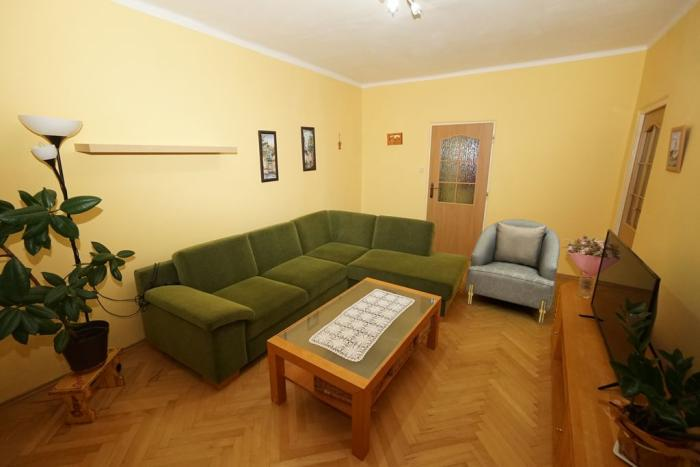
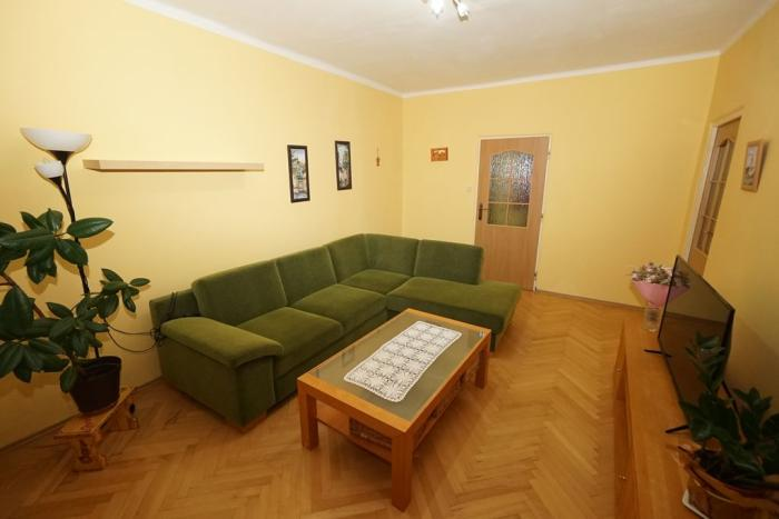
- armchair [465,218,561,324]
